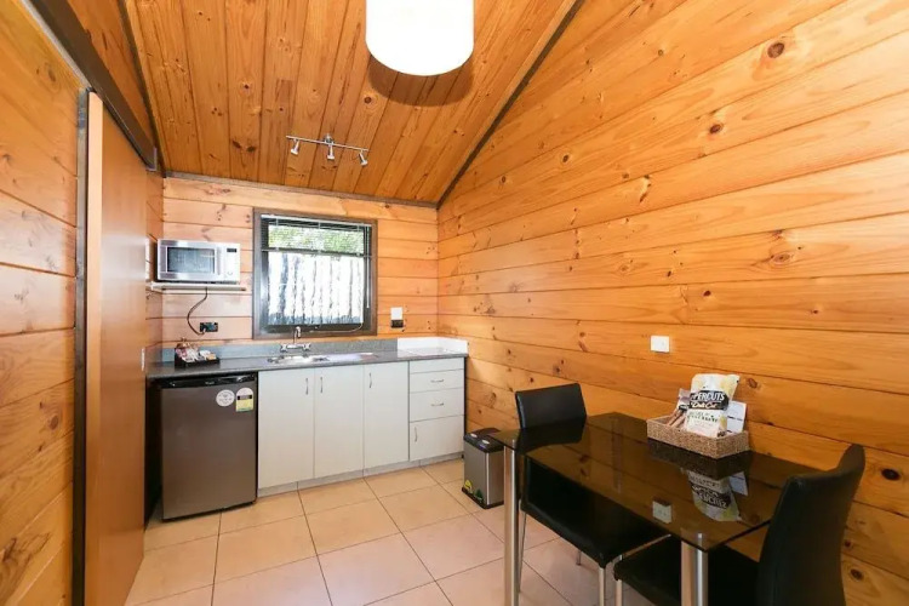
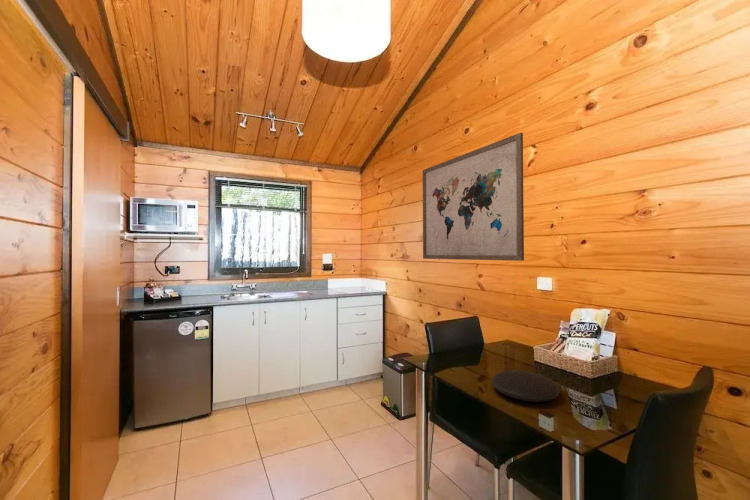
+ wall art [422,132,525,262]
+ plate [491,369,561,403]
